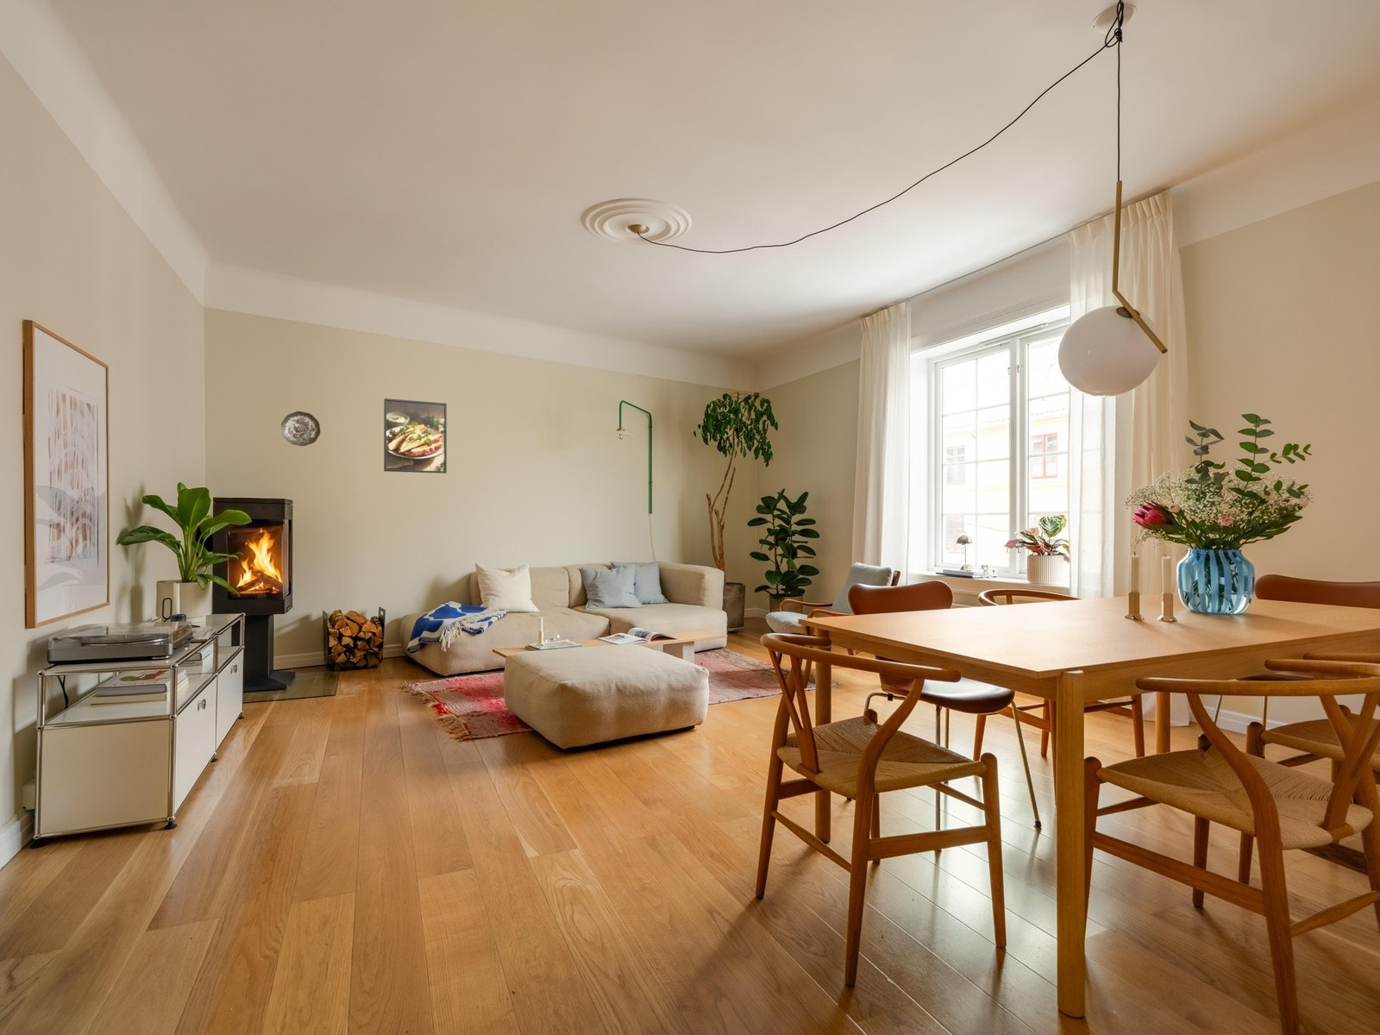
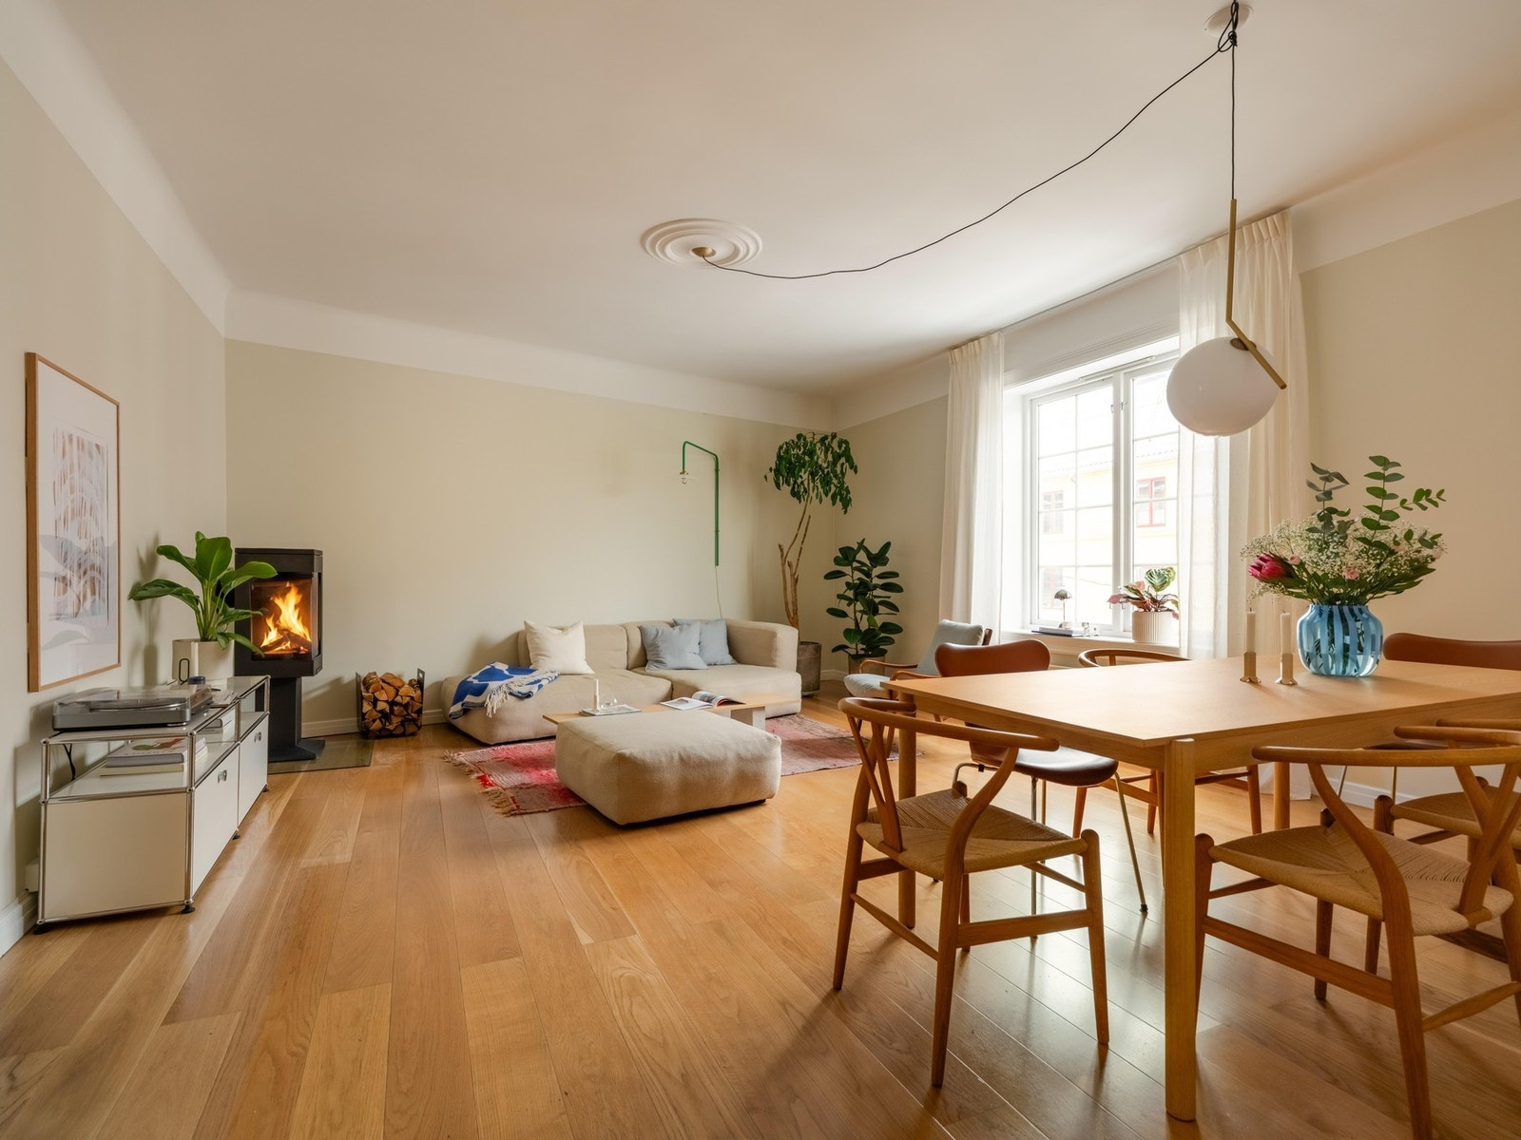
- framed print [382,398,448,474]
- decorative plate [280,411,322,447]
